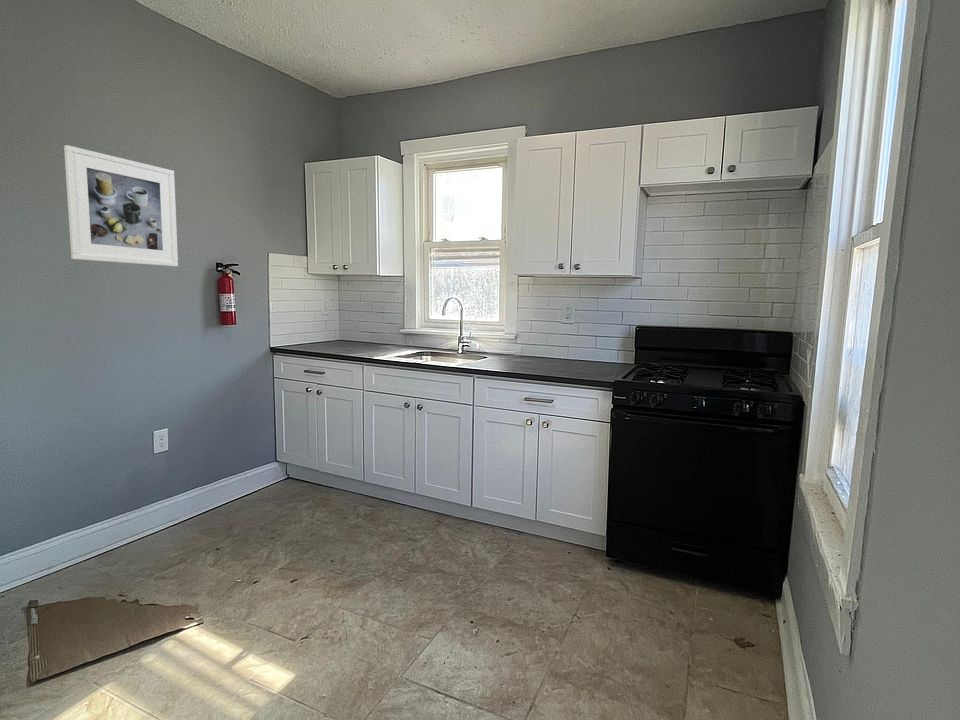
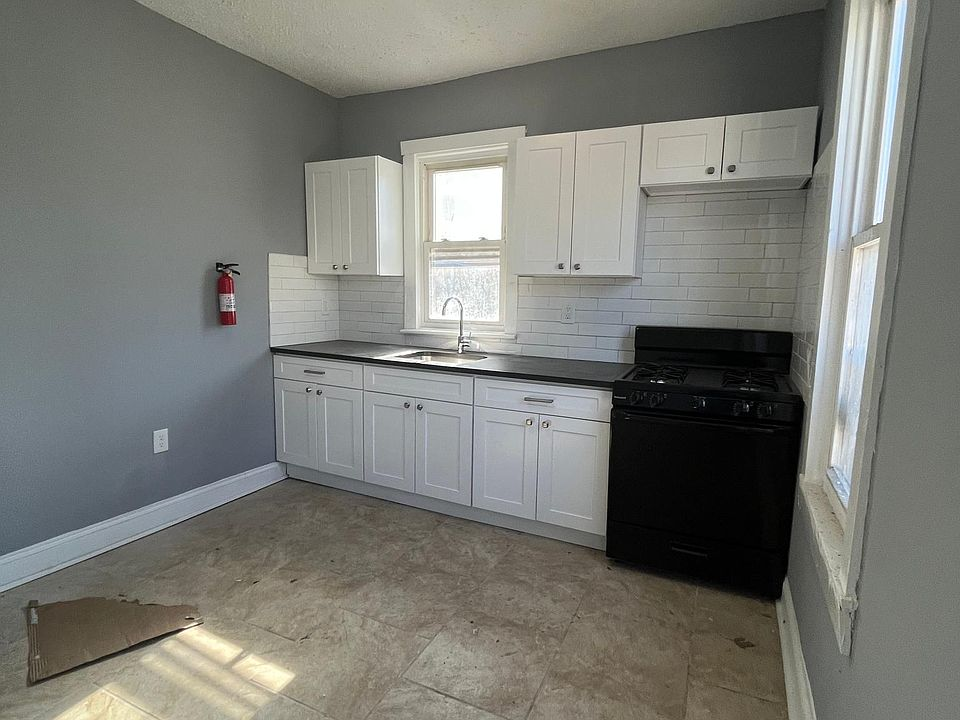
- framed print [63,144,179,268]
